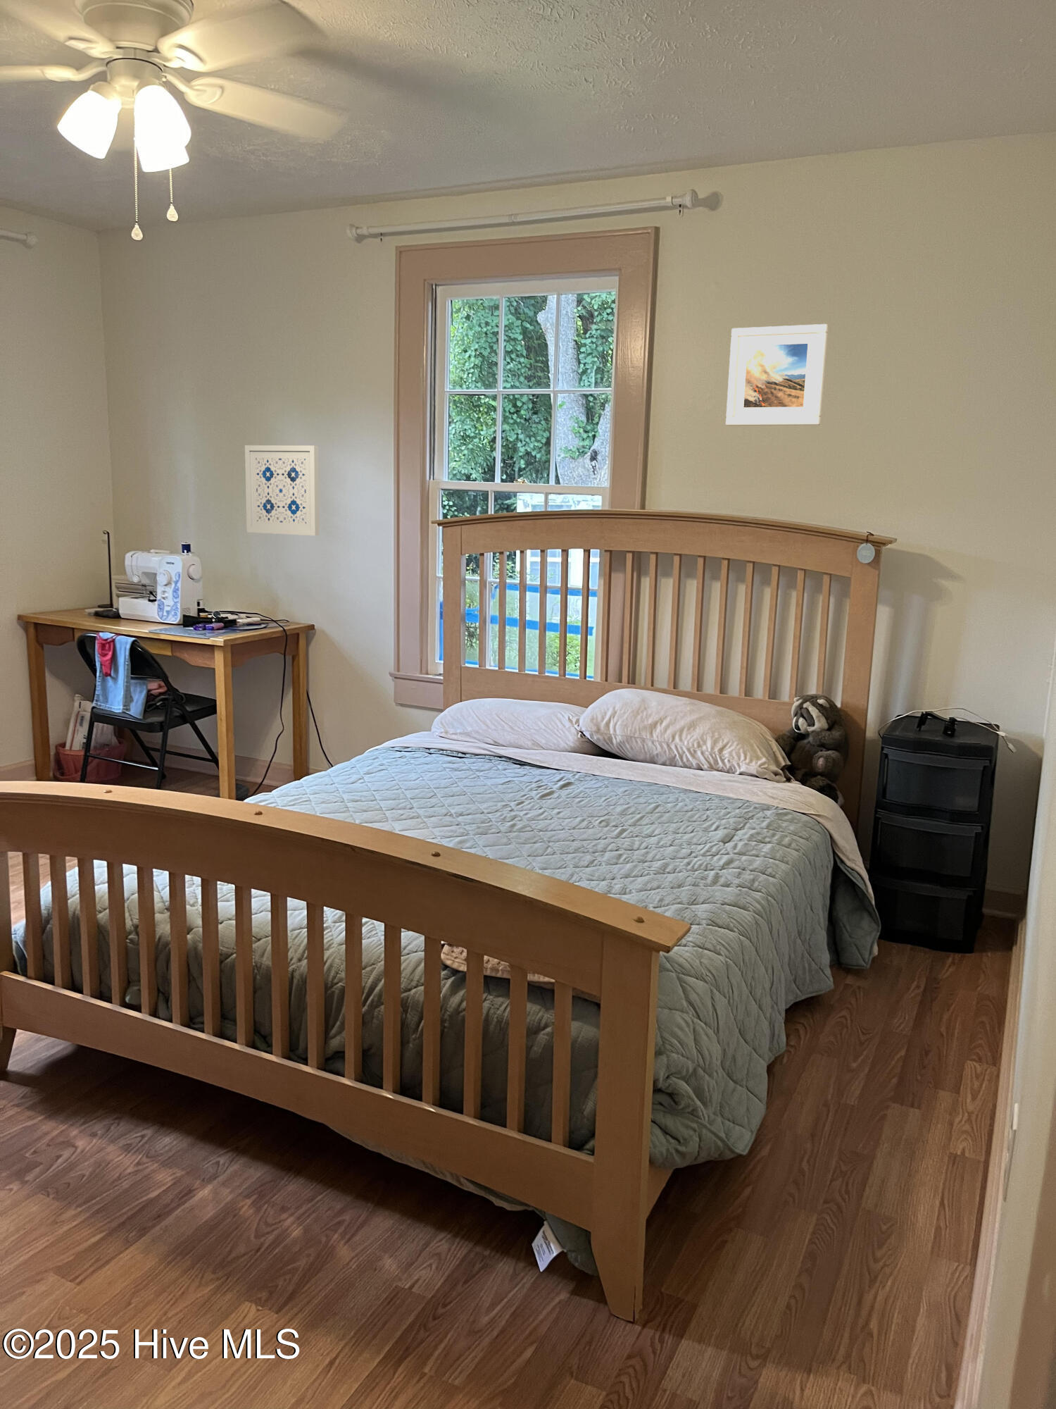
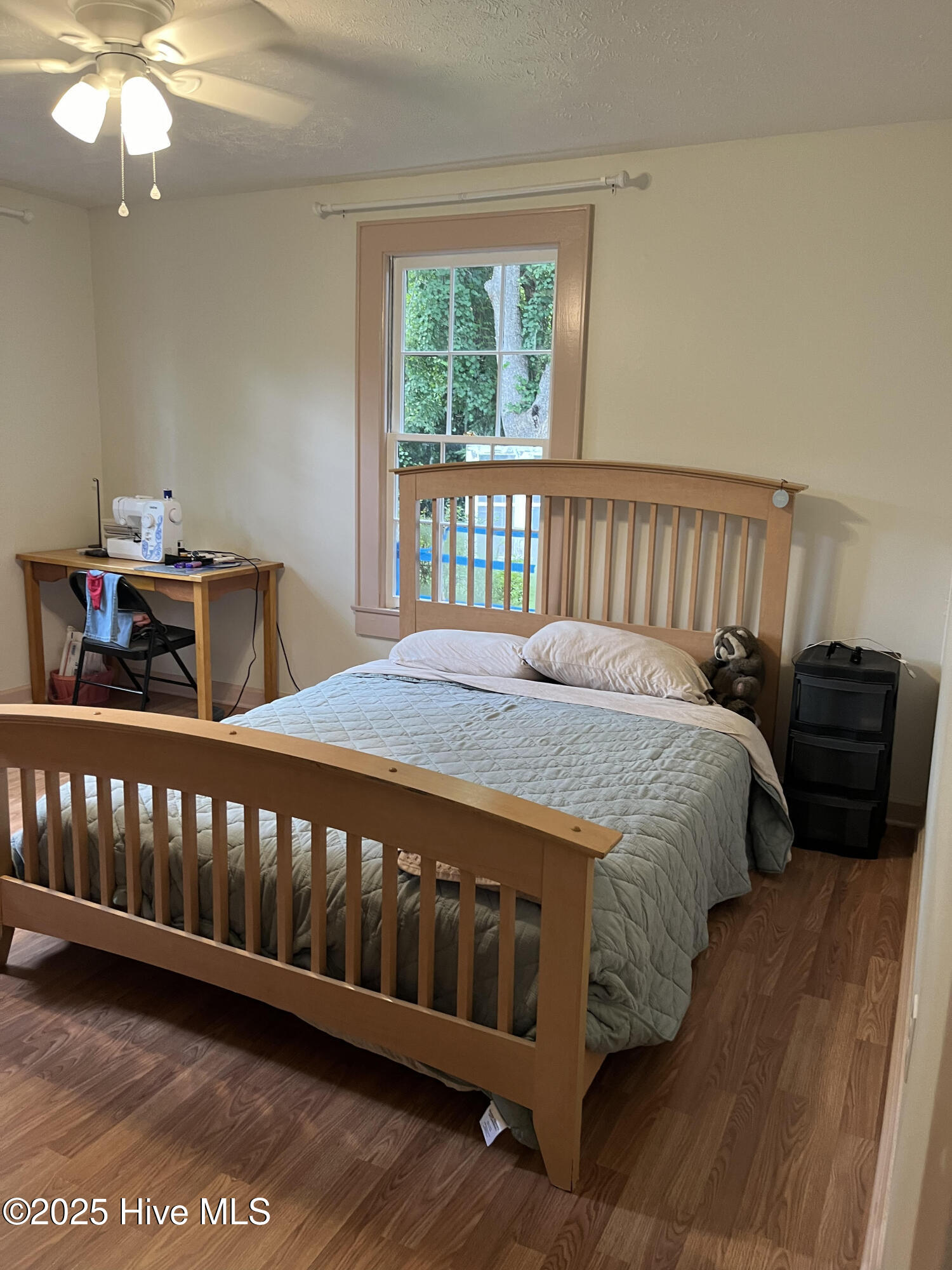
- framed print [725,323,829,426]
- wall art [244,445,319,536]
